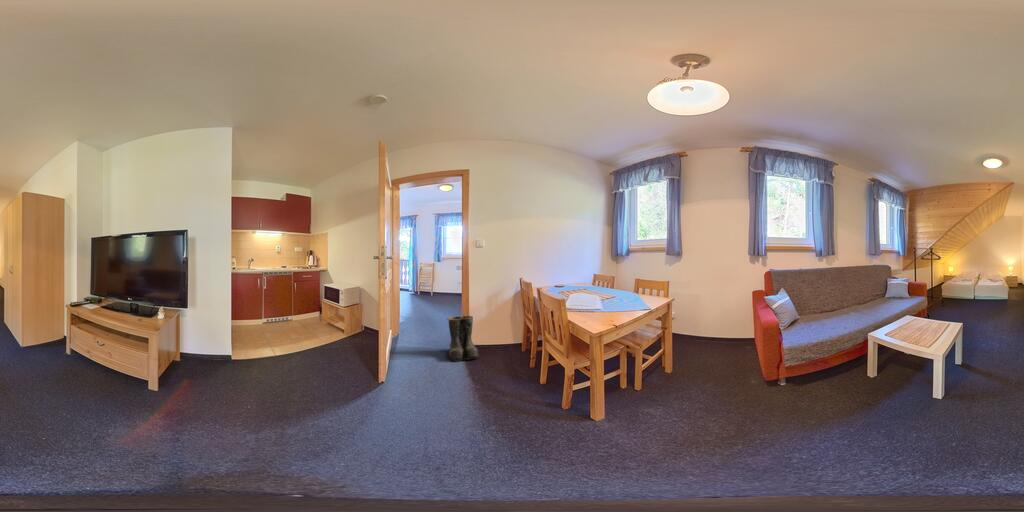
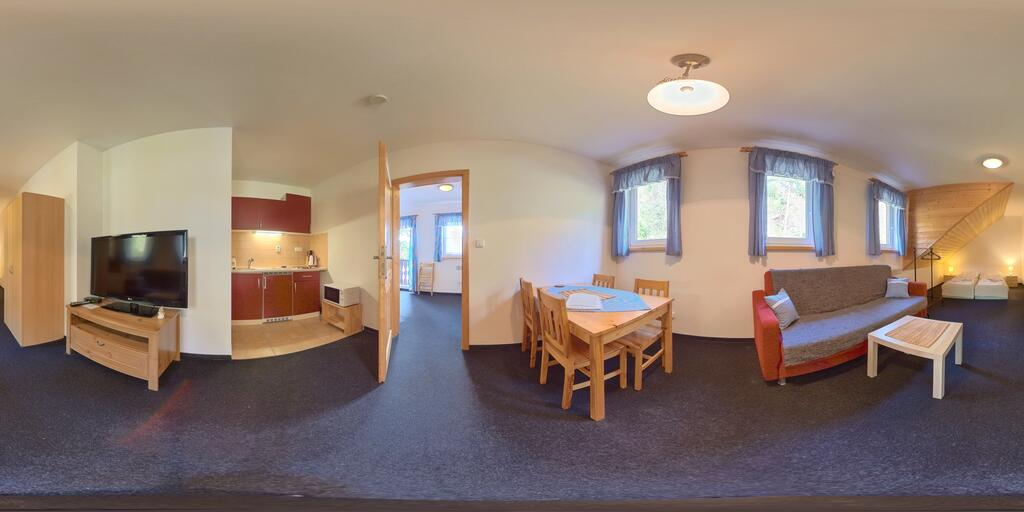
- boots [446,315,480,362]
